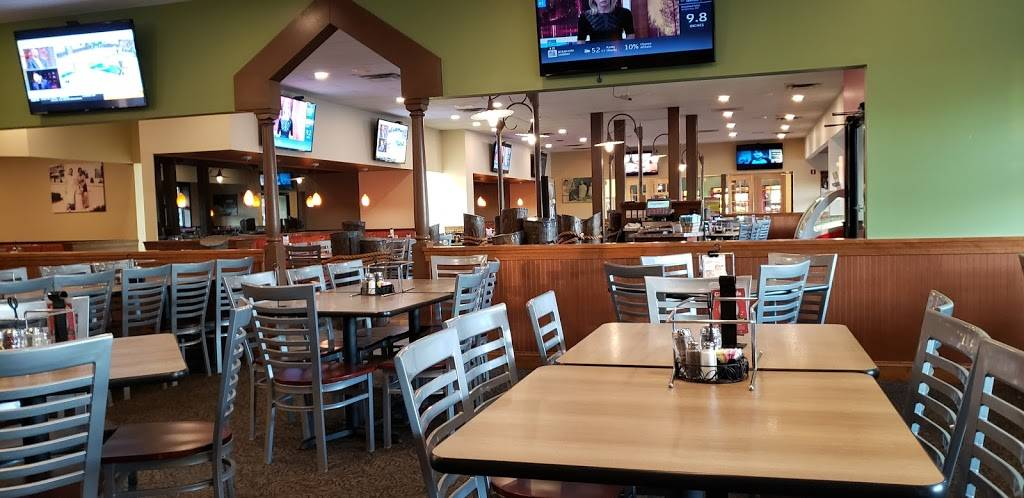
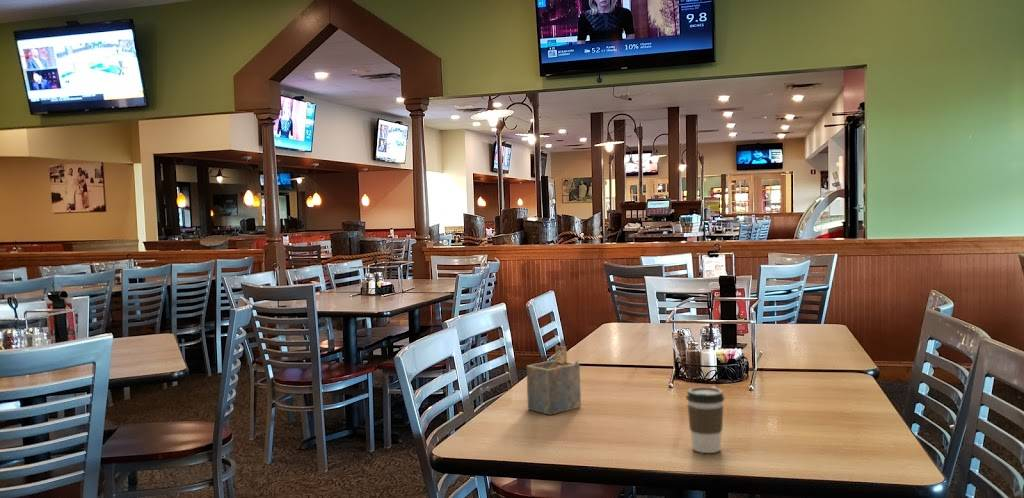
+ napkin holder [525,344,582,416]
+ coffee cup [685,386,725,454]
